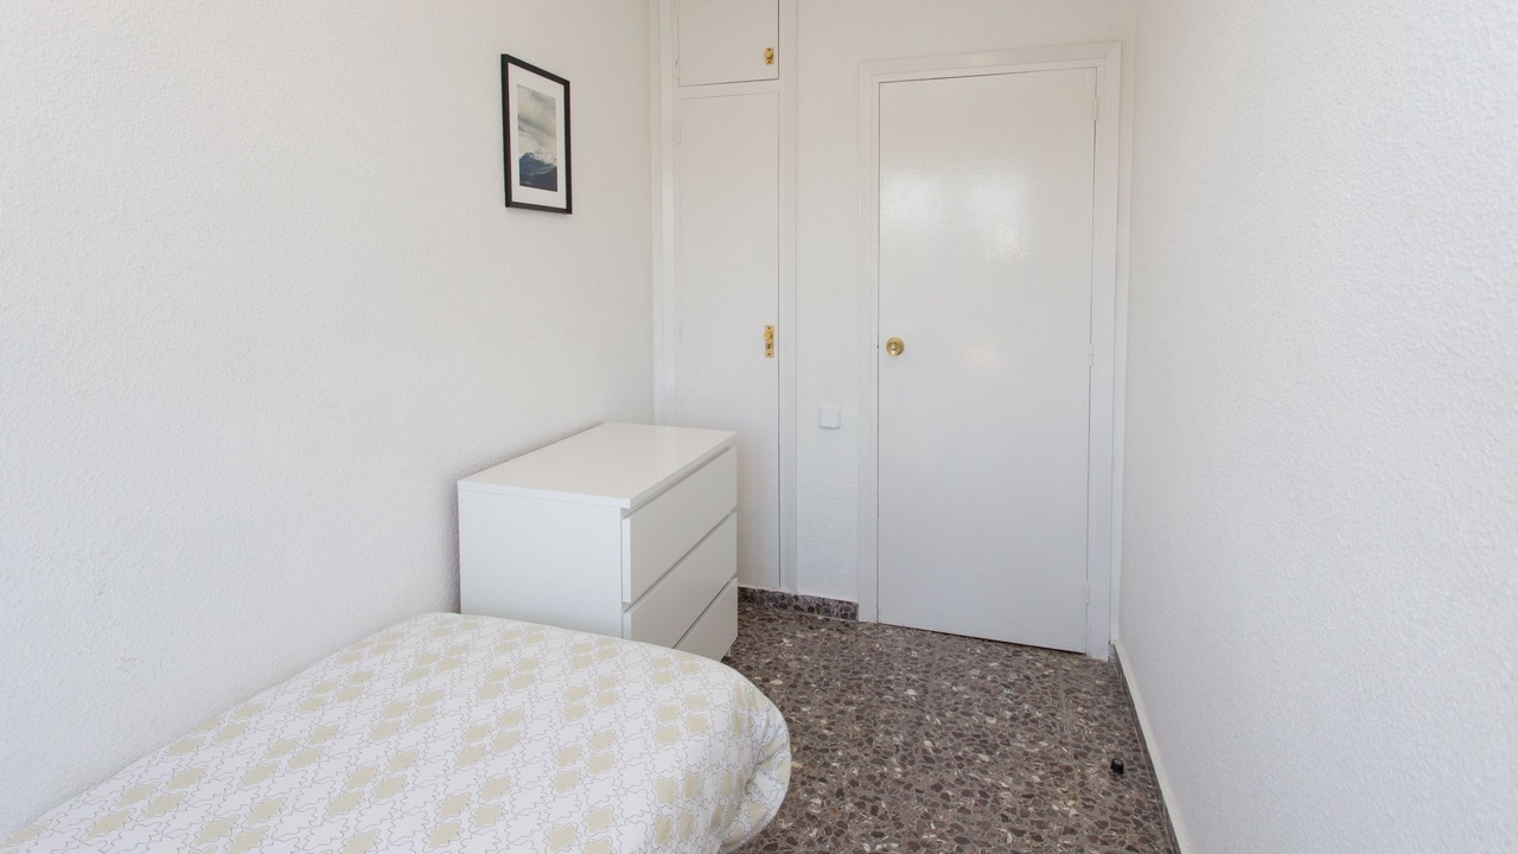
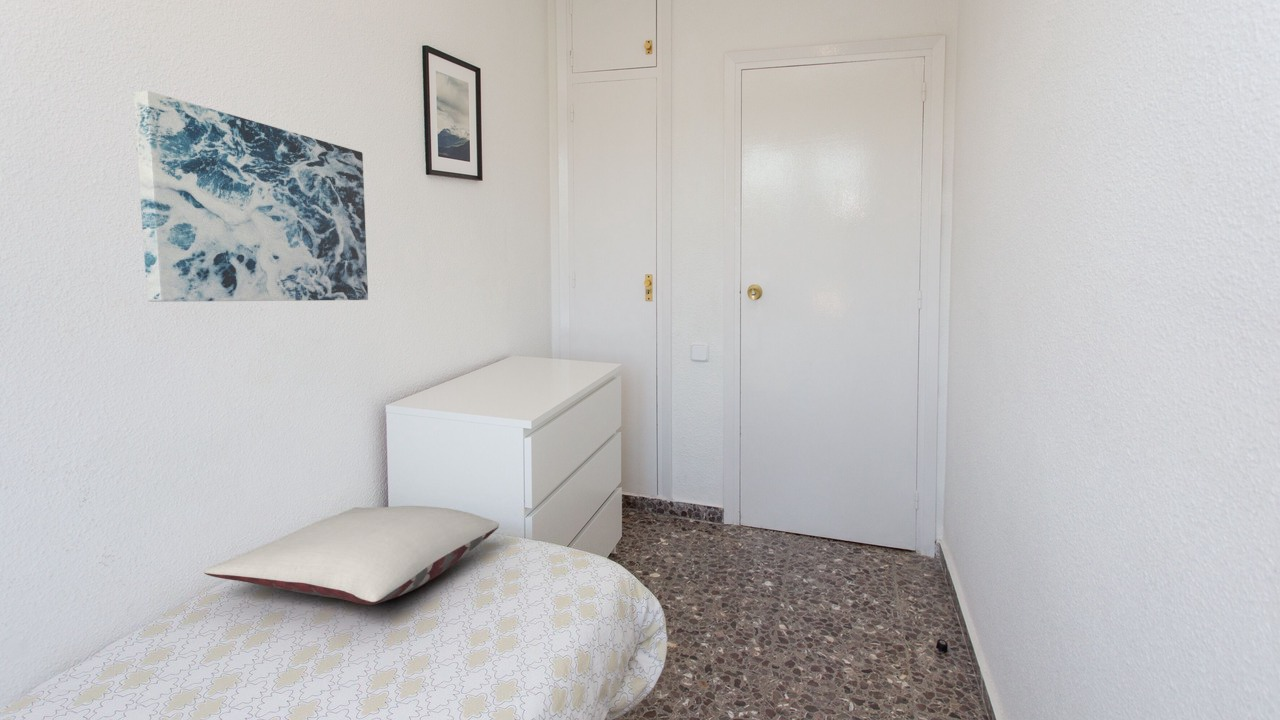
+ wall art [133,90,369,303]
+ pillow [203,505,500,606]
